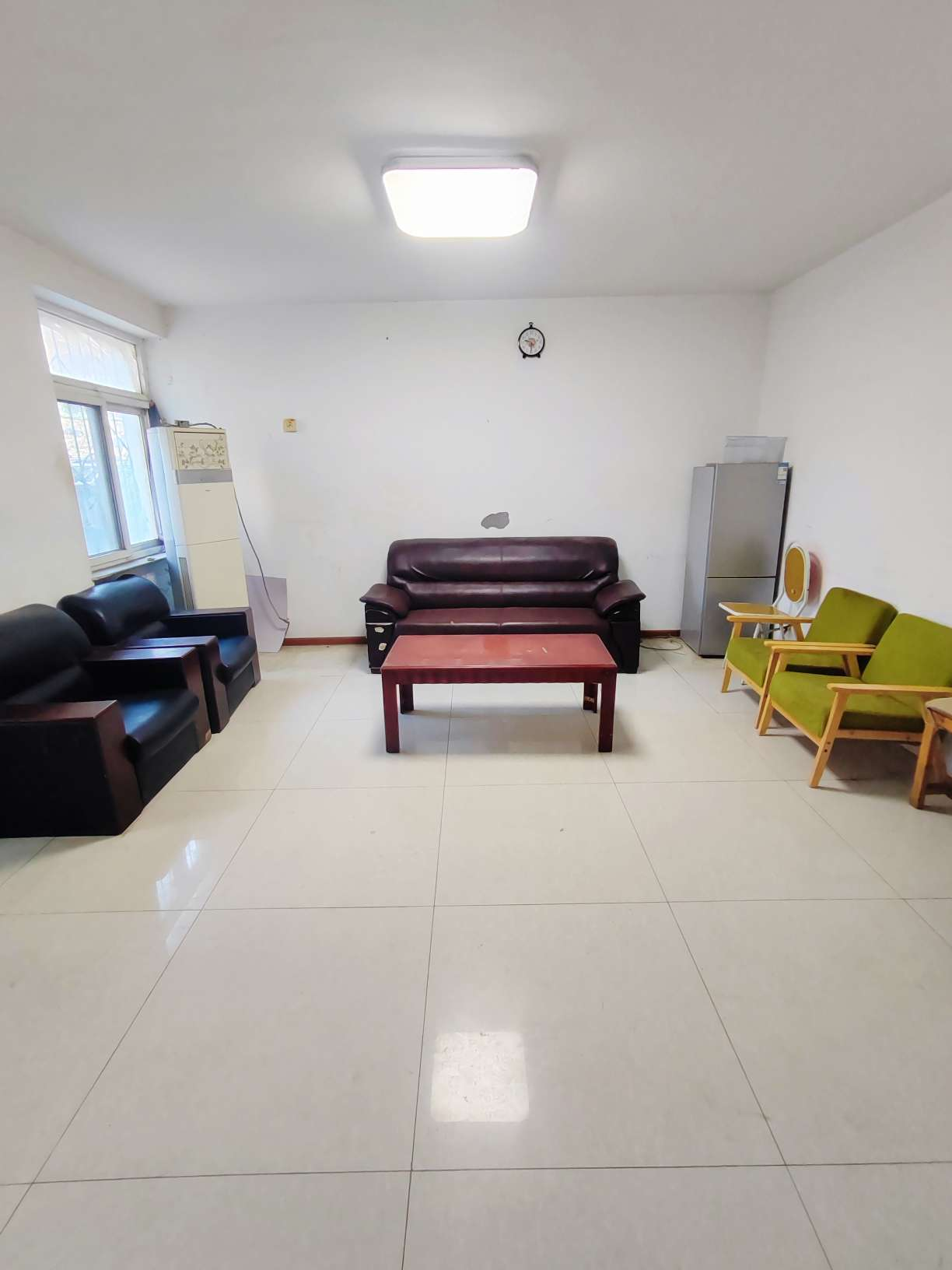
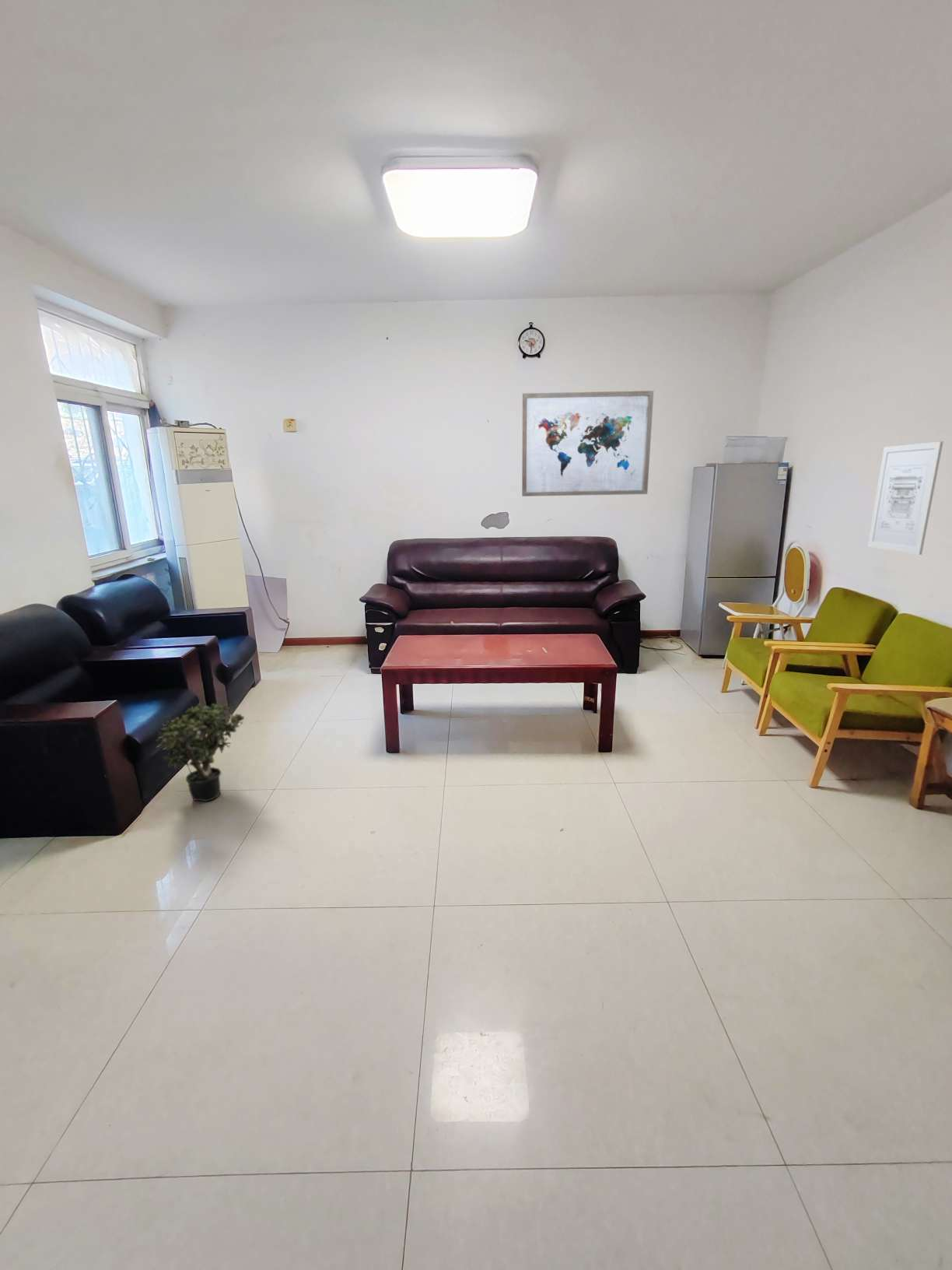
+ potted plant [155,703,245,802]
+ wall art [521,390,654,497]
+ wall art [867,440,944,556]
